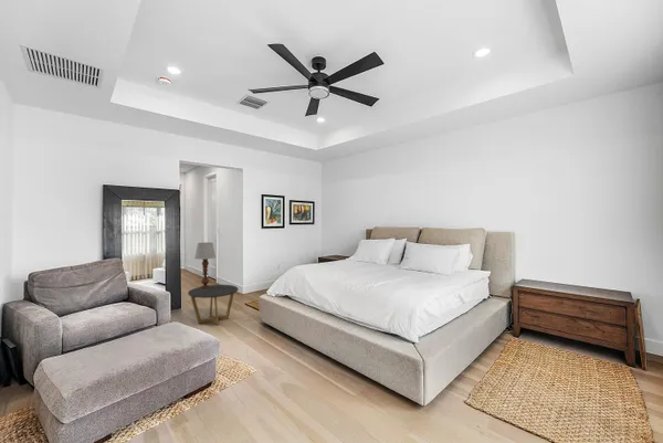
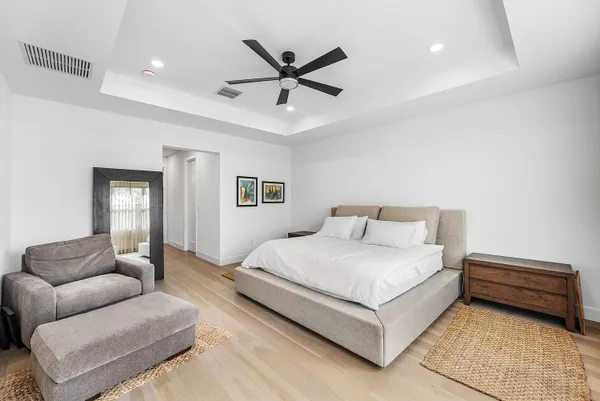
- side table [187,284,239,326]
- table lamp [193,242,217,289]
